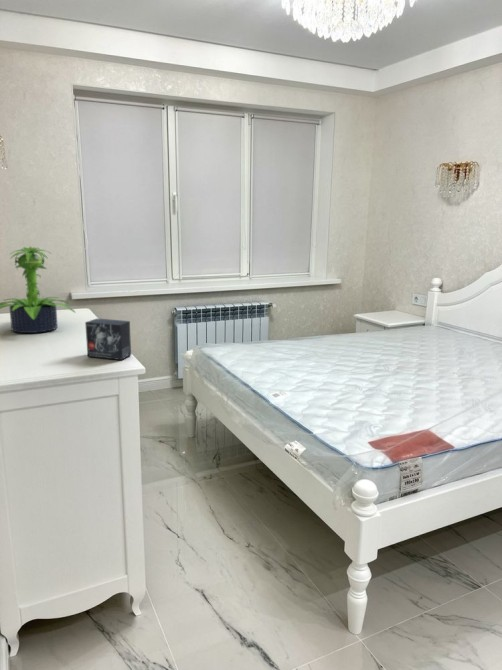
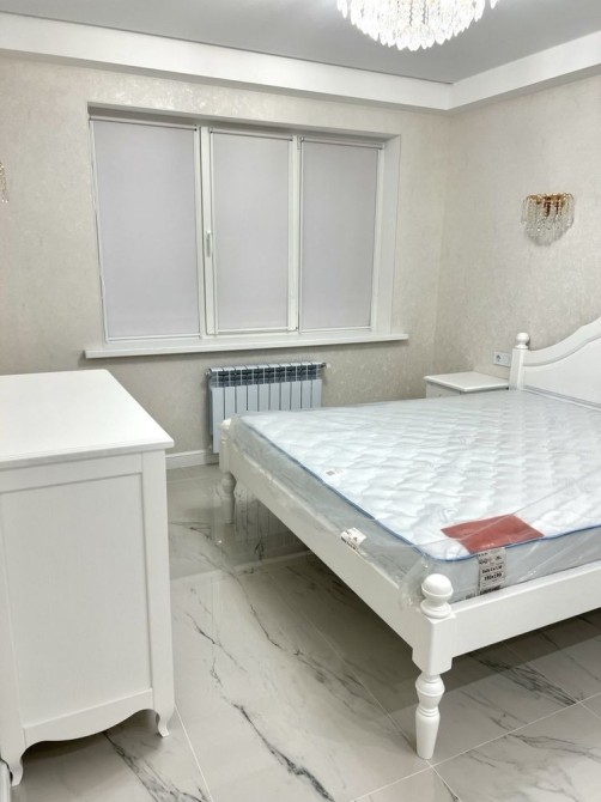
- potted plant [0,246,76,334]
- small box [84,317,132,361]
